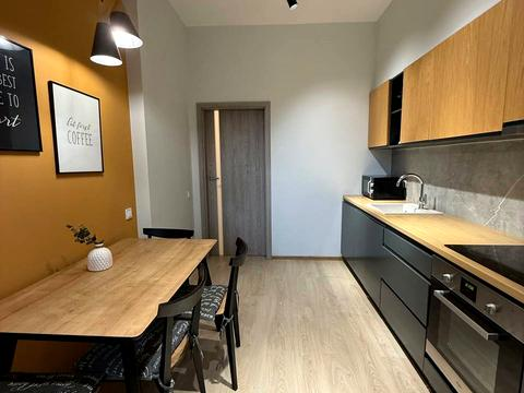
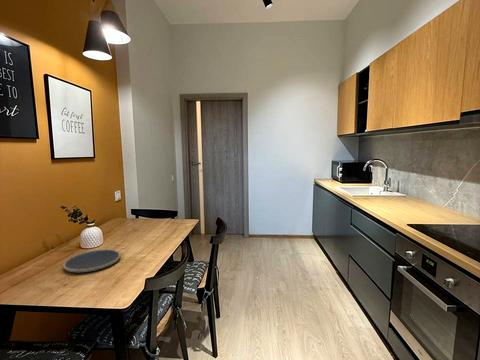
+ plate [62,248,121,273]
